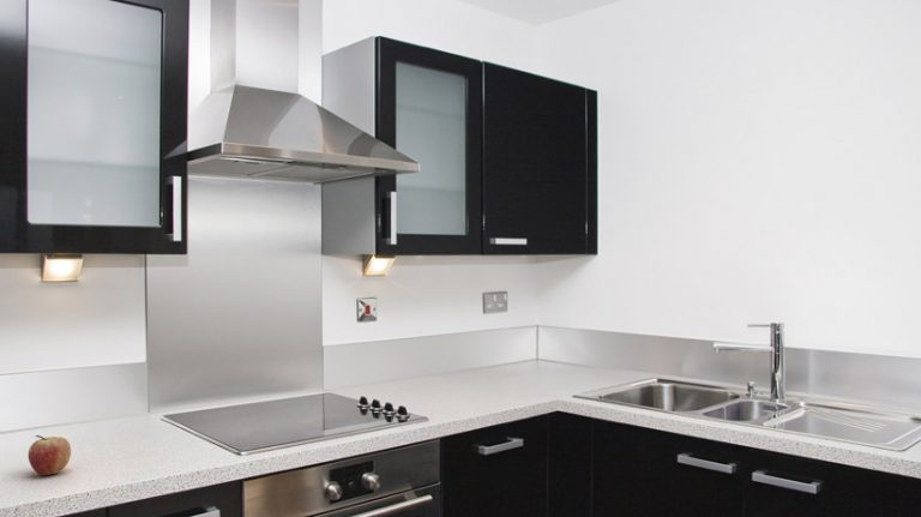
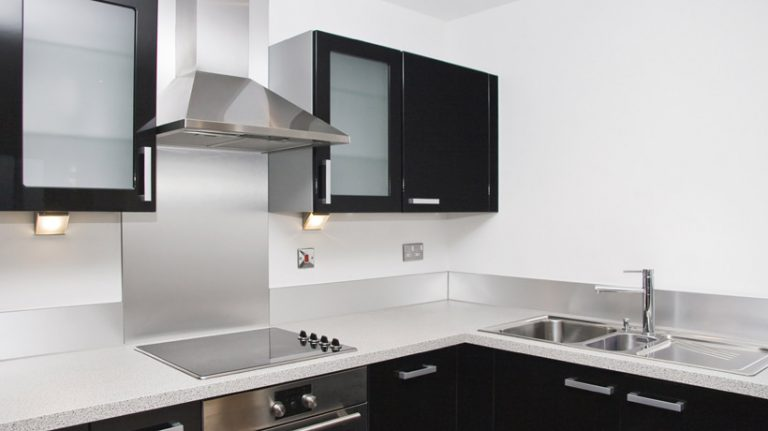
- fruit [26,434,72,476]
